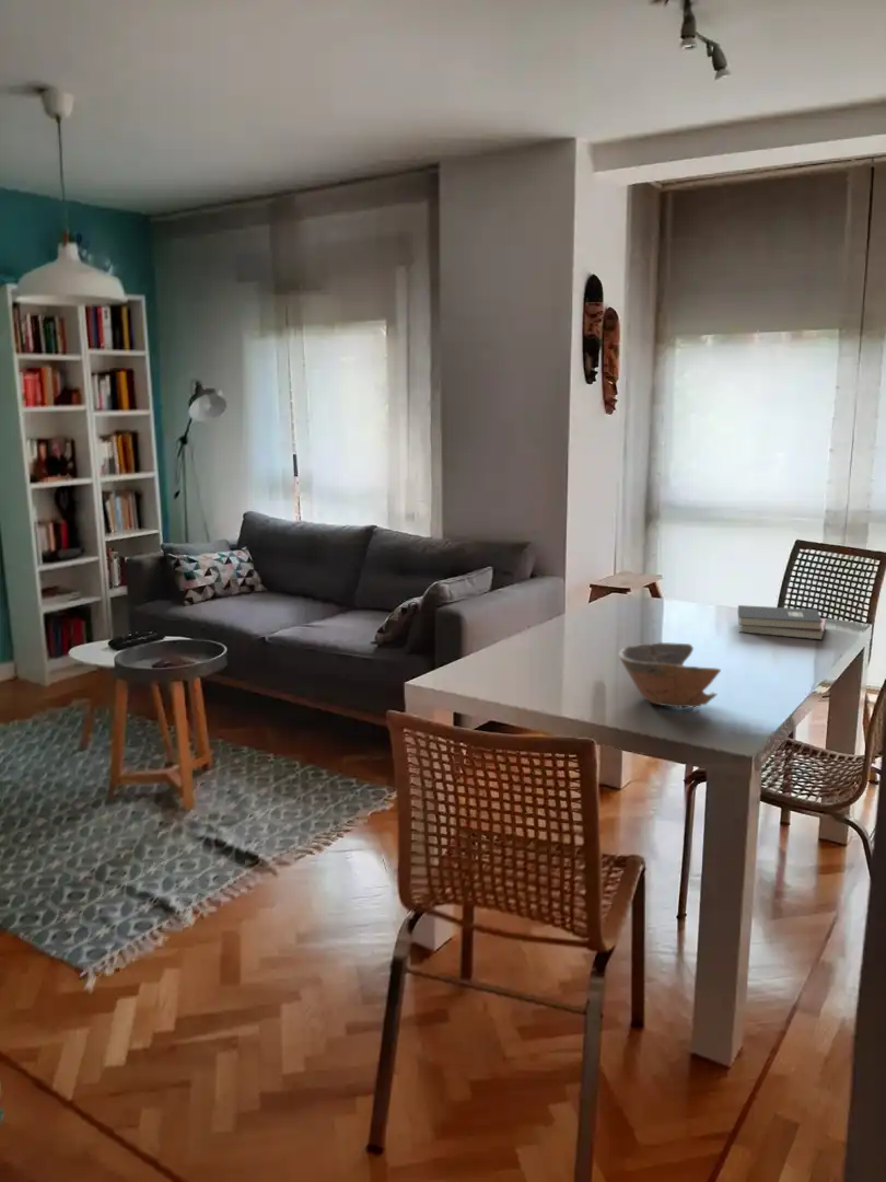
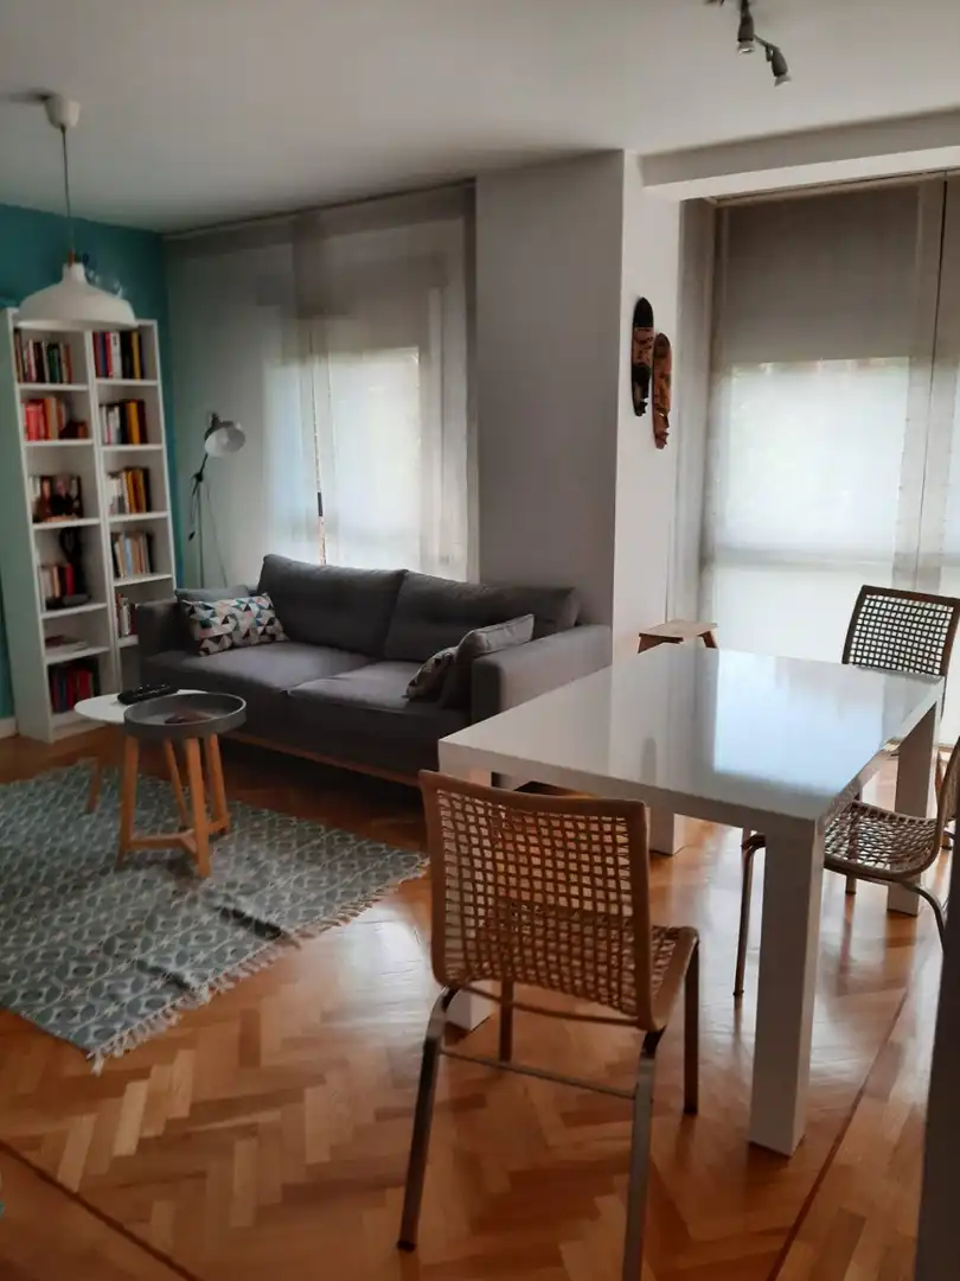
- bowl [618,641,722,709]
- hardback book [737,604,827,641]
